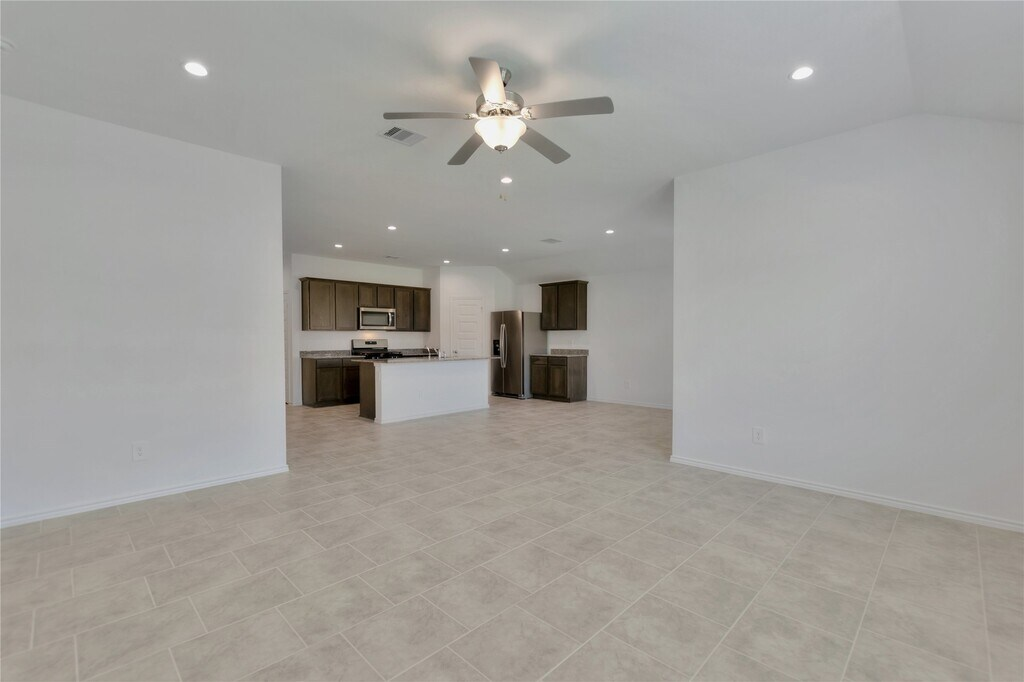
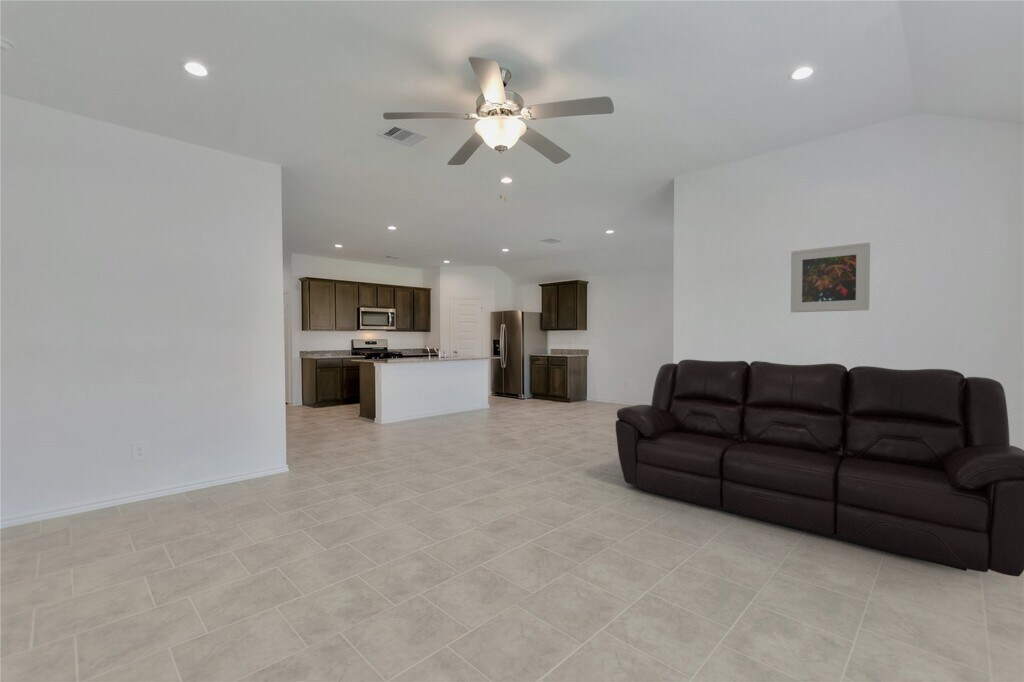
+ sofa [615,359,1024,578]
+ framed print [790,242,871,313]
